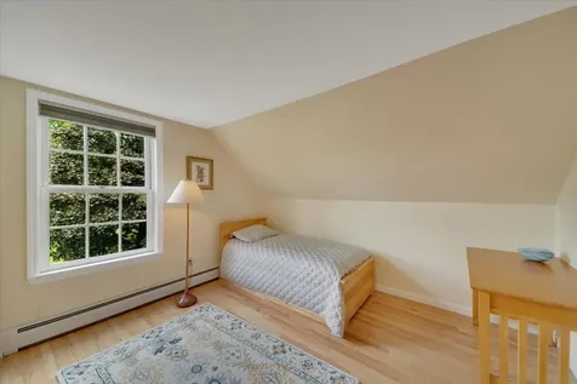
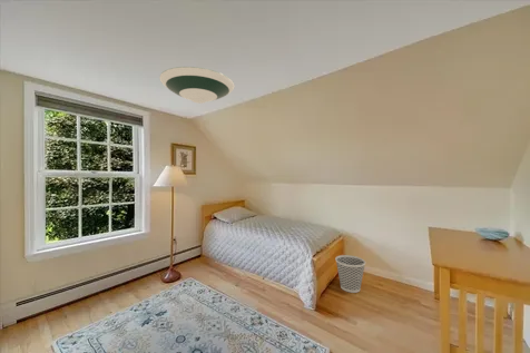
+ wastebasket [334,254,366,294]
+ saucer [158,66,235,105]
